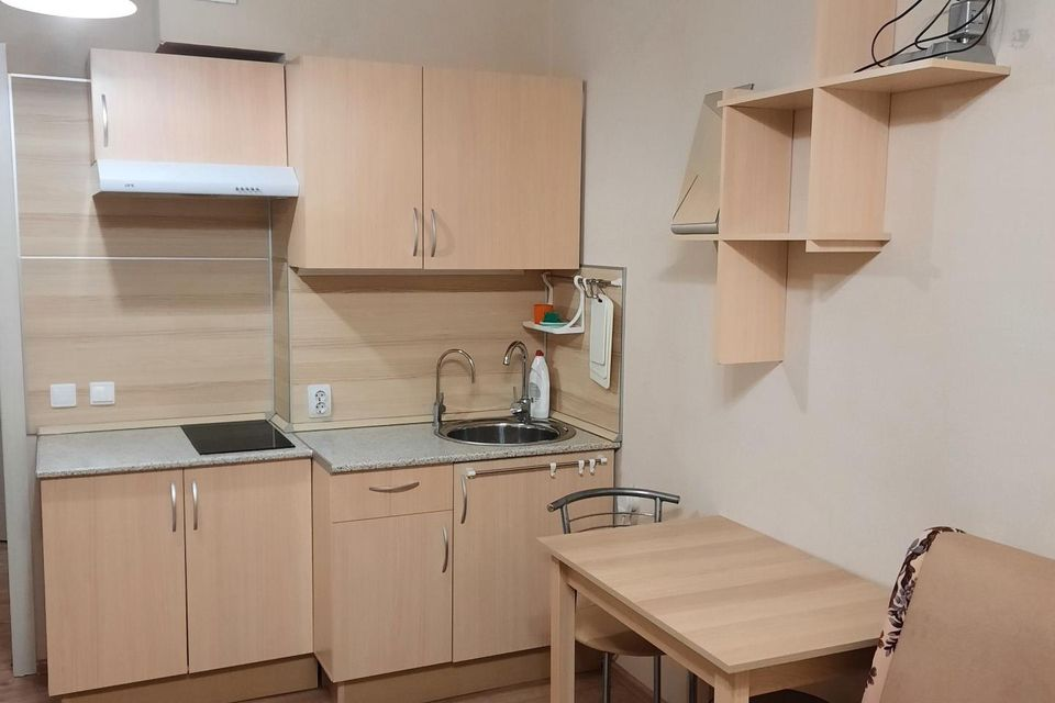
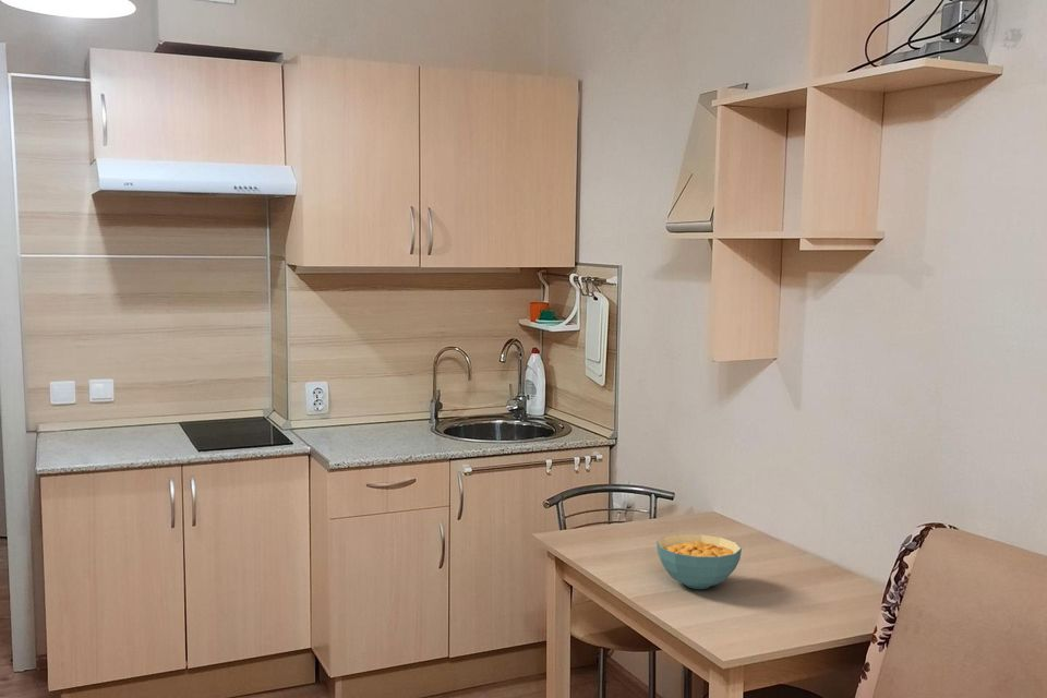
+ cereal bowl [655,533,743,590]
